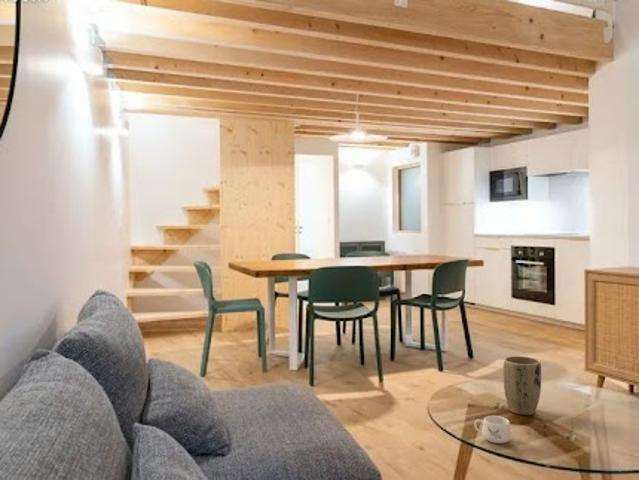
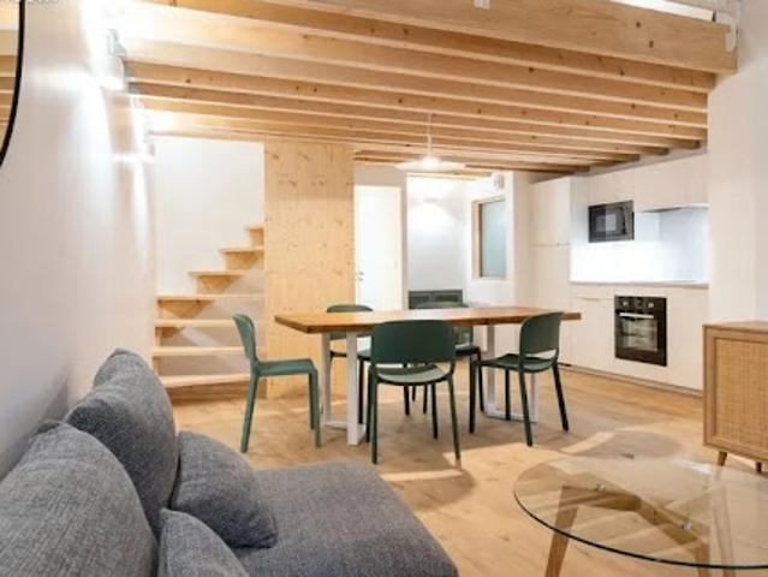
- plant pot [502,355,542,416]
- mug [473,415,512,444]
